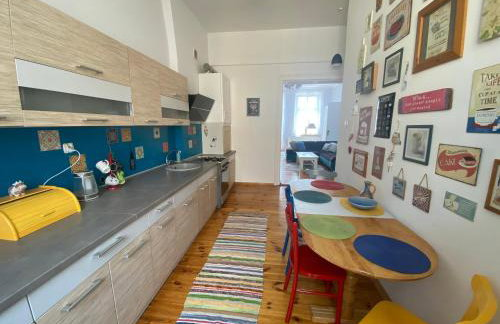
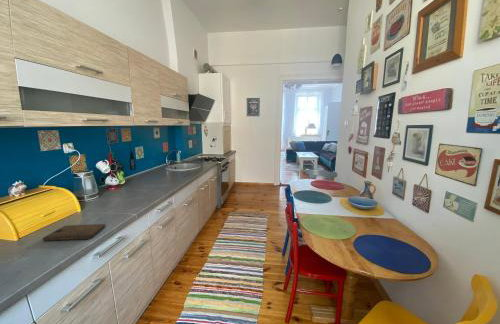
+ cutting board [42,223,106,242]
